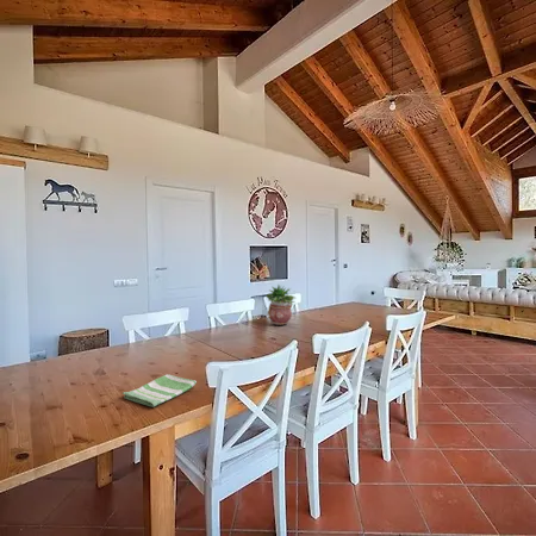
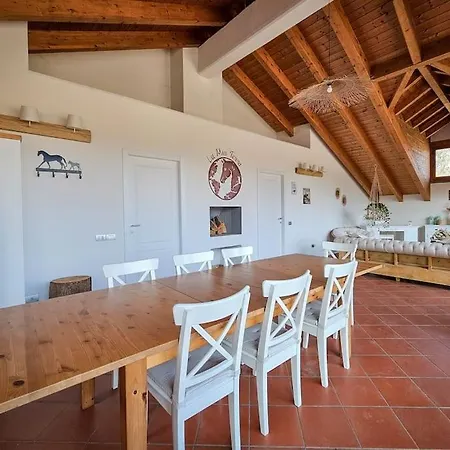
- dish towel [121,373,198,409]
- potted plant [264,283,297,326]
